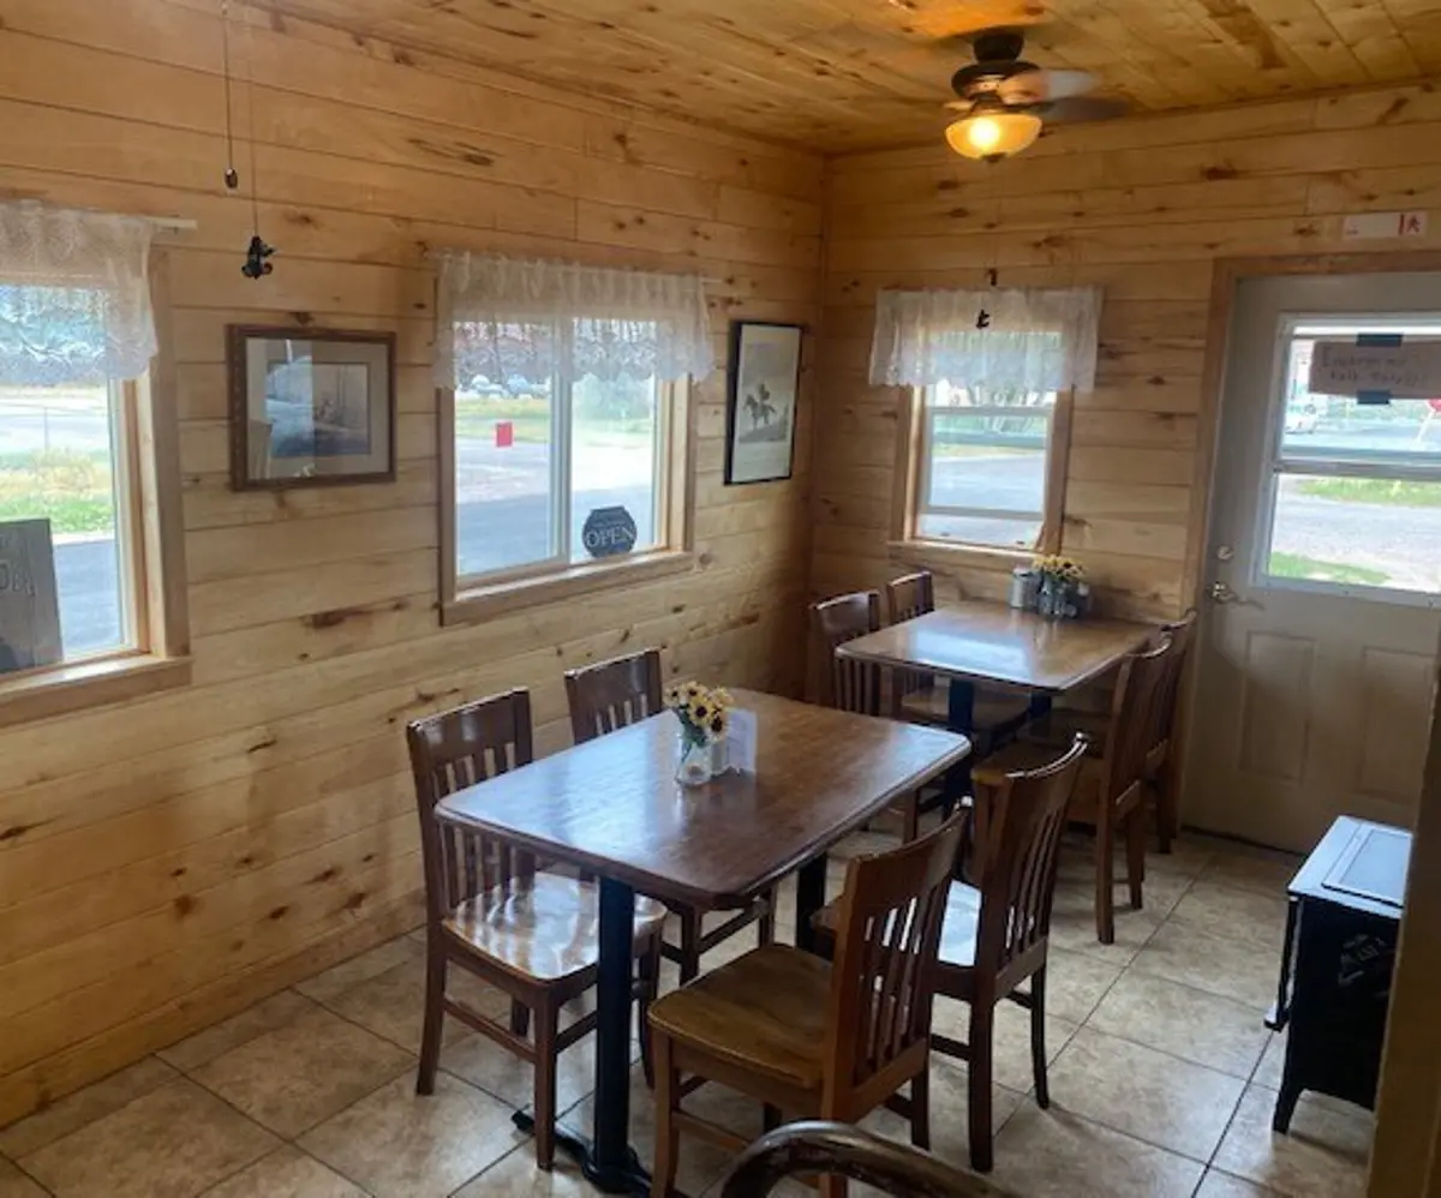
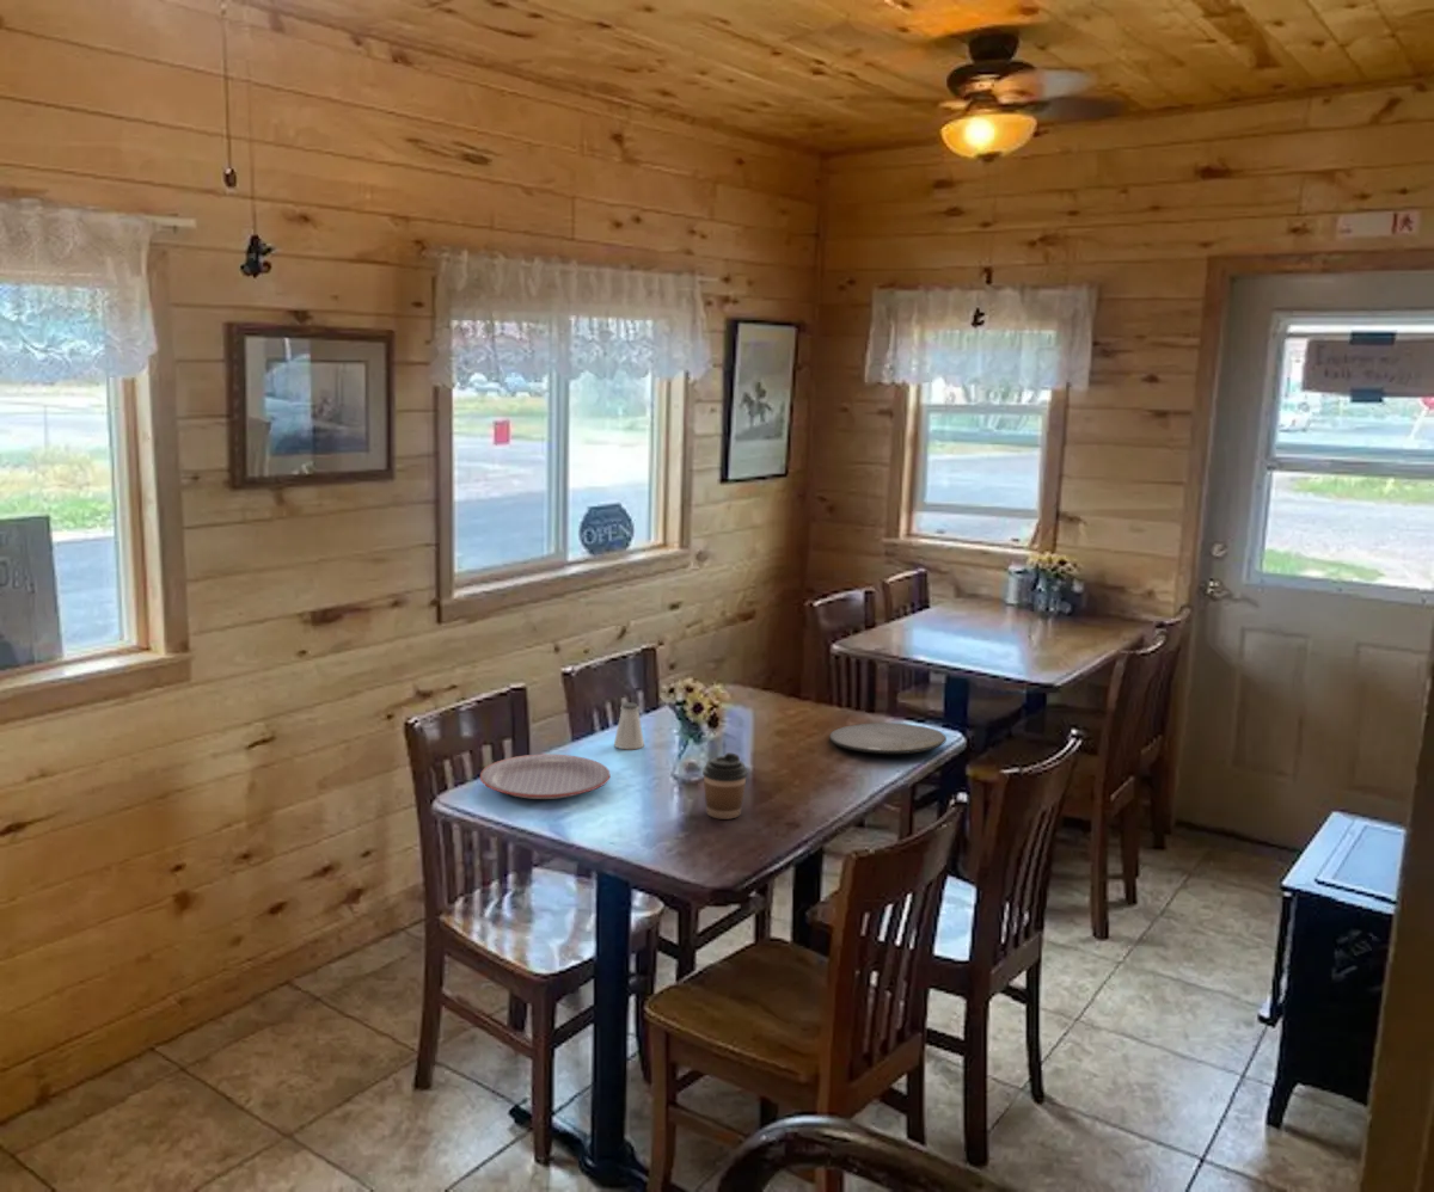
+ coffee cup [701,751,749,821]
+ saltshaker [613,701,645,750]
+ plate [479,754,612,800]
+ plate [829,721,948,755]
